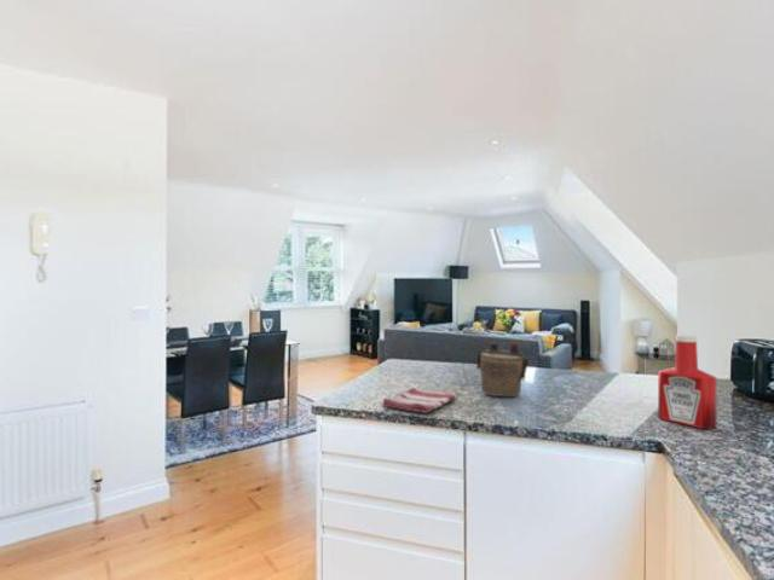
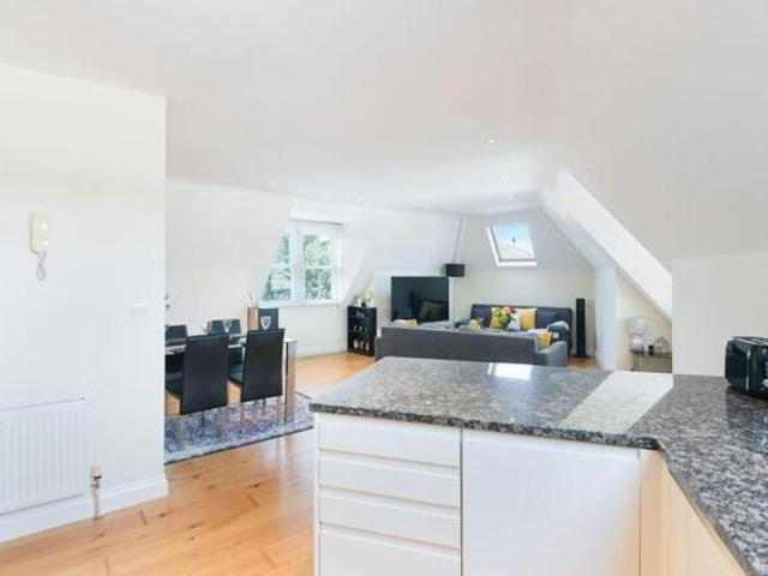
- teapot [475,342,535,398]
- dish towel [381,387,458,414]
- soap bottle [657,334,717,430]
